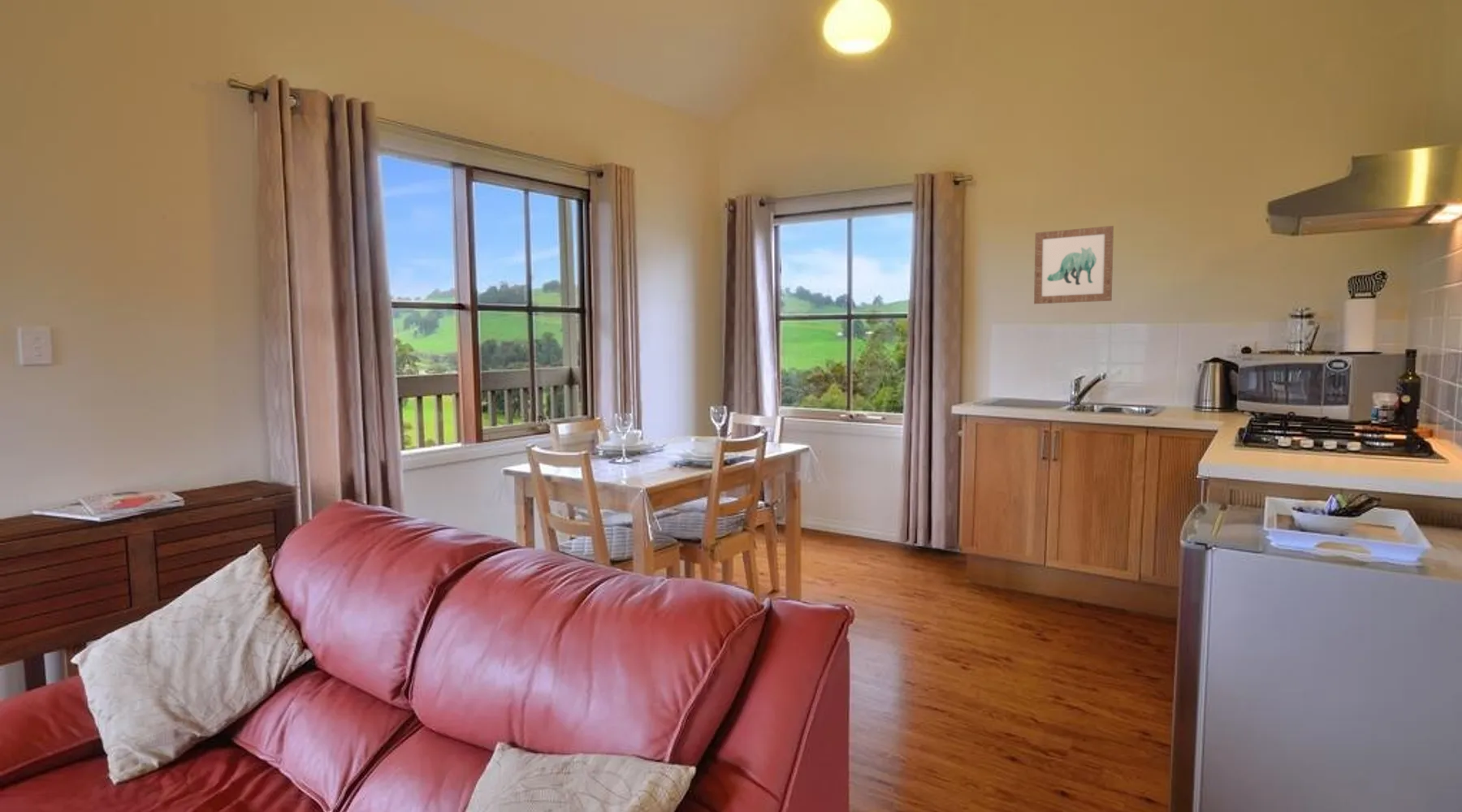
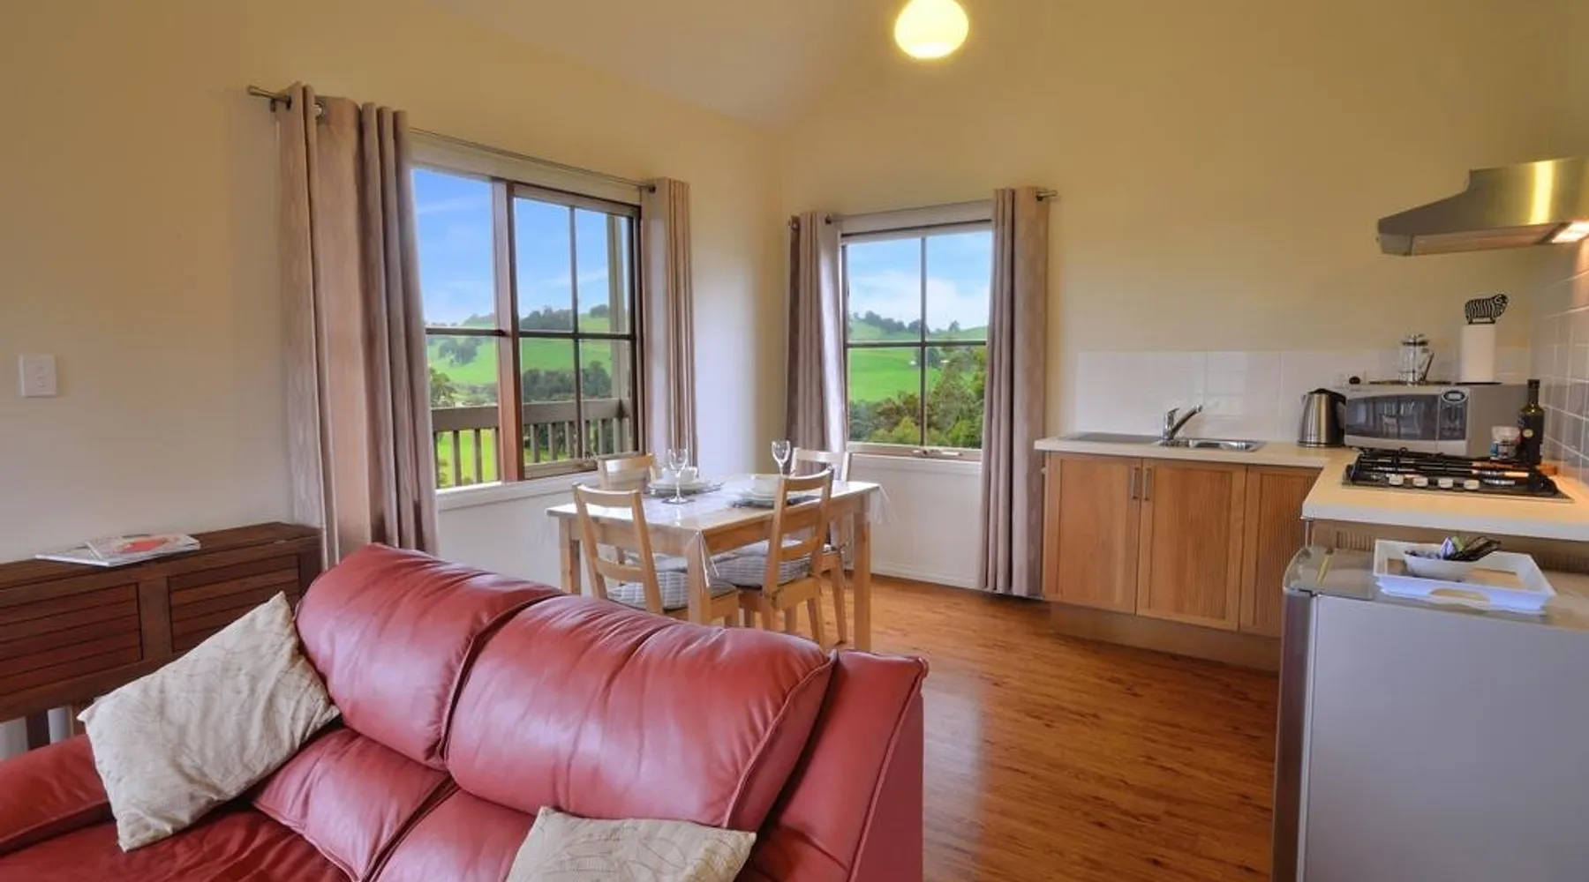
- wall art [1033,225,1114,304]
